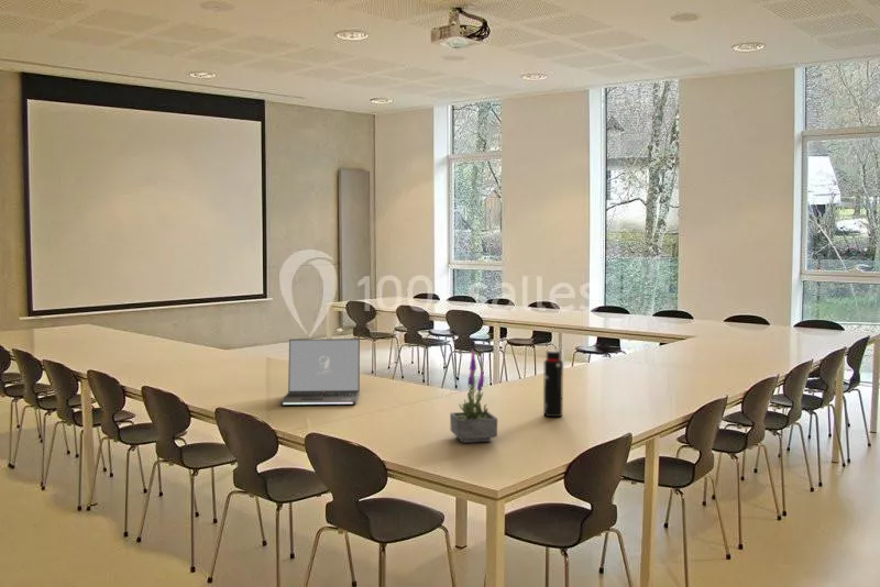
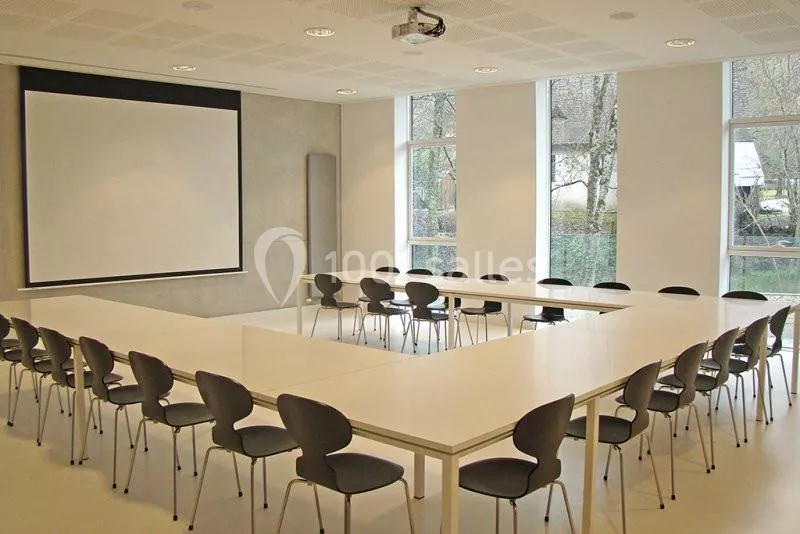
- laptop [279,337,361,407]
- water bottle [542,350,564,418]
- potted plant [449,347,498,444]
